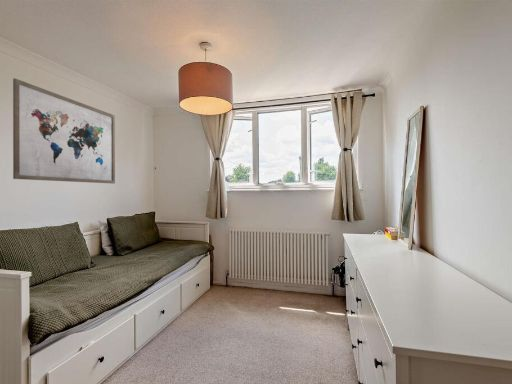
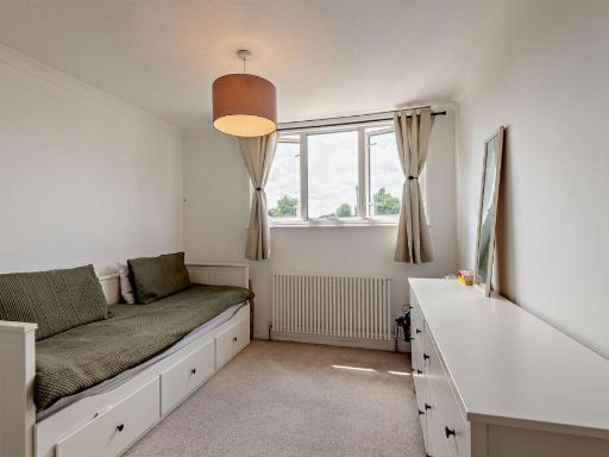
- wall art [12,77,116,185]
